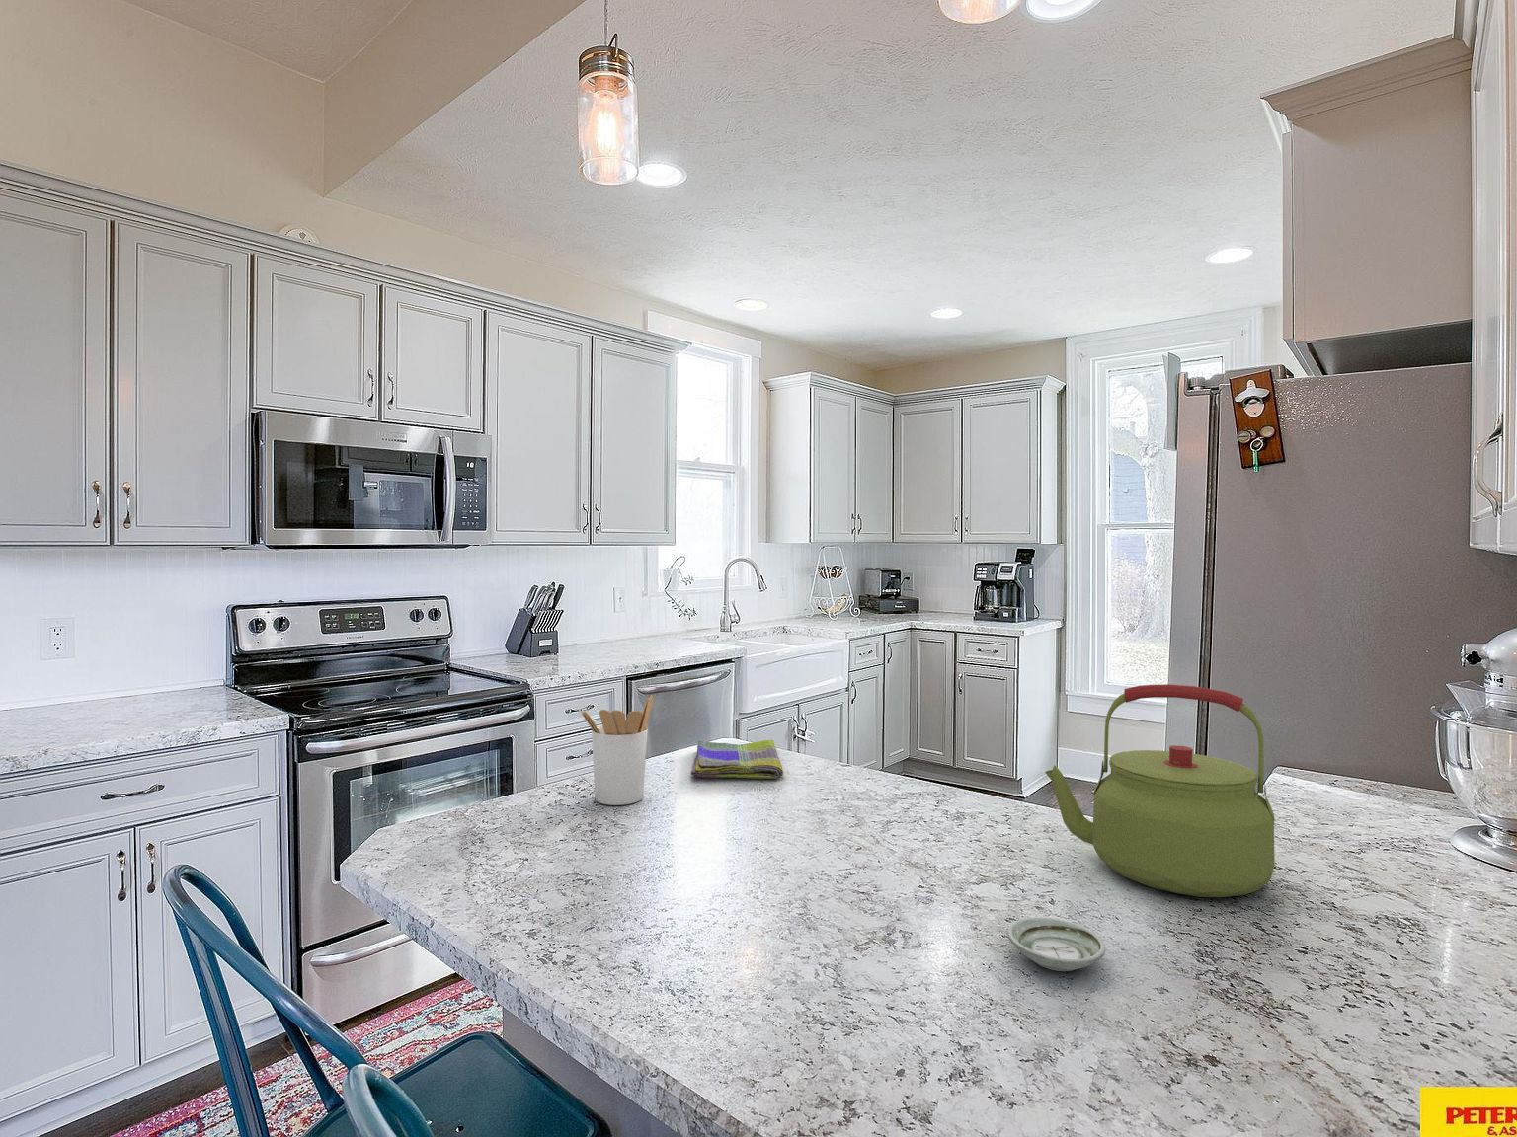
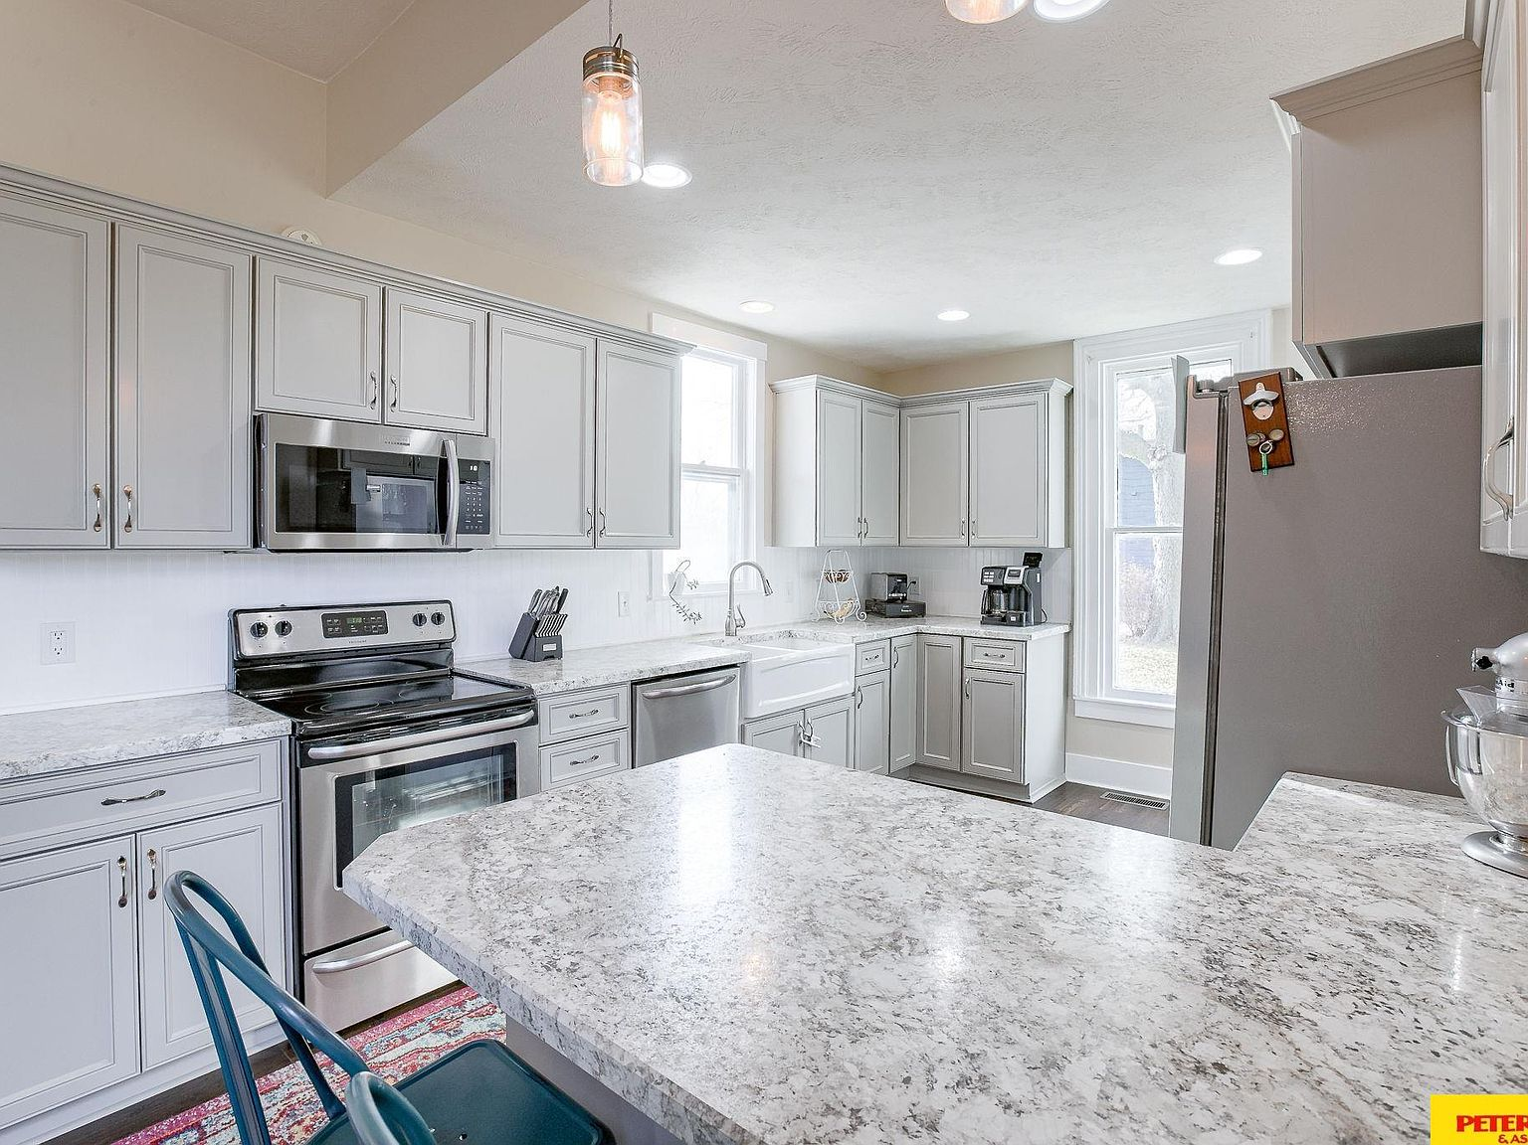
- saucer [1007,916,1106,972]
- kettle [1044,683,1276,898]
- utensil holder [579,695,655,806]
- dish towel [689,739,784,780]
